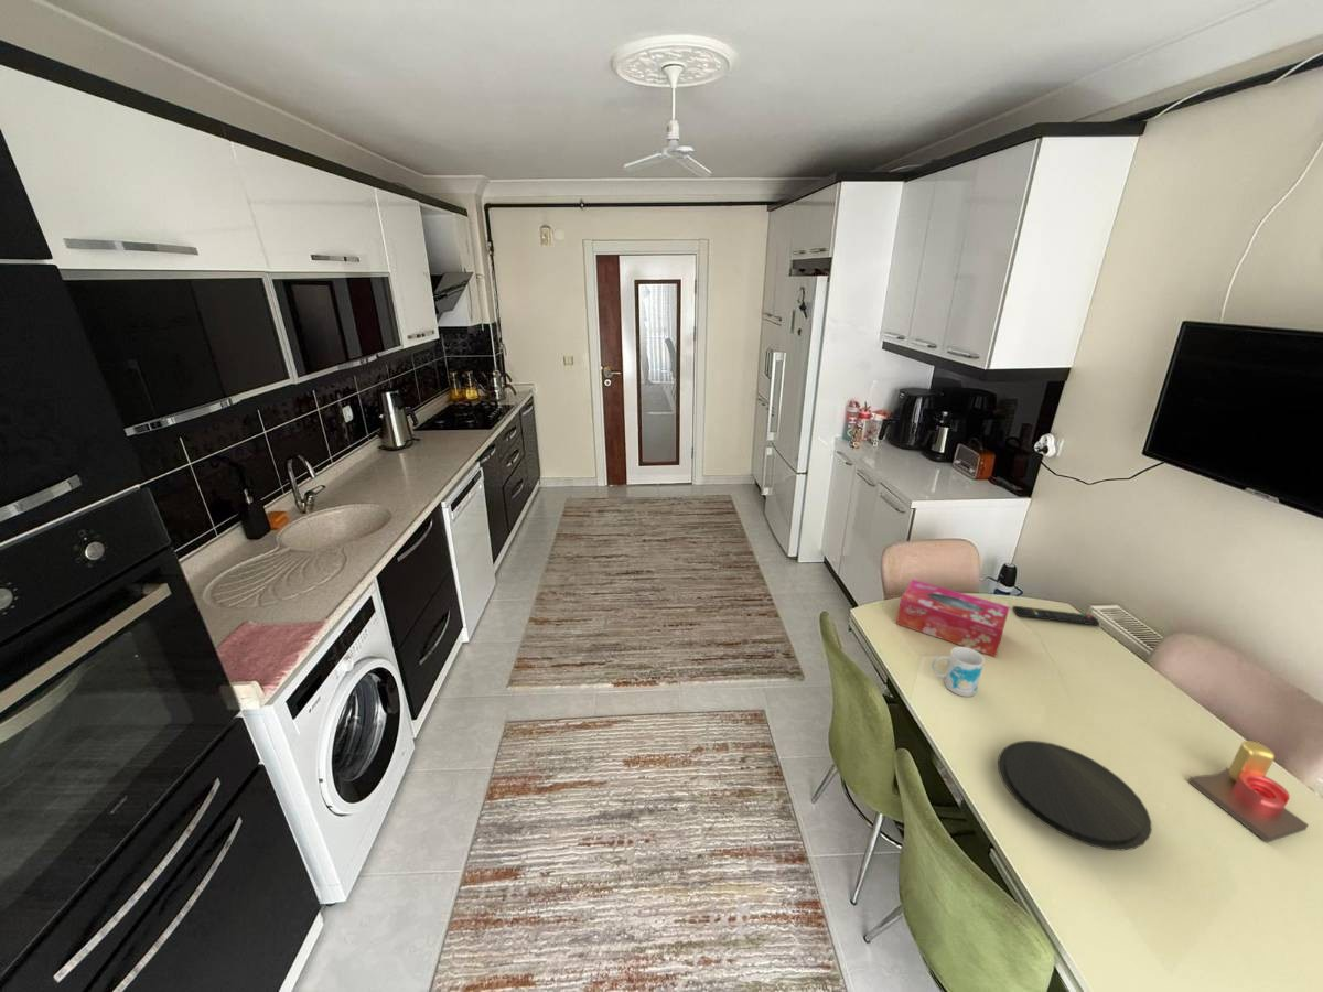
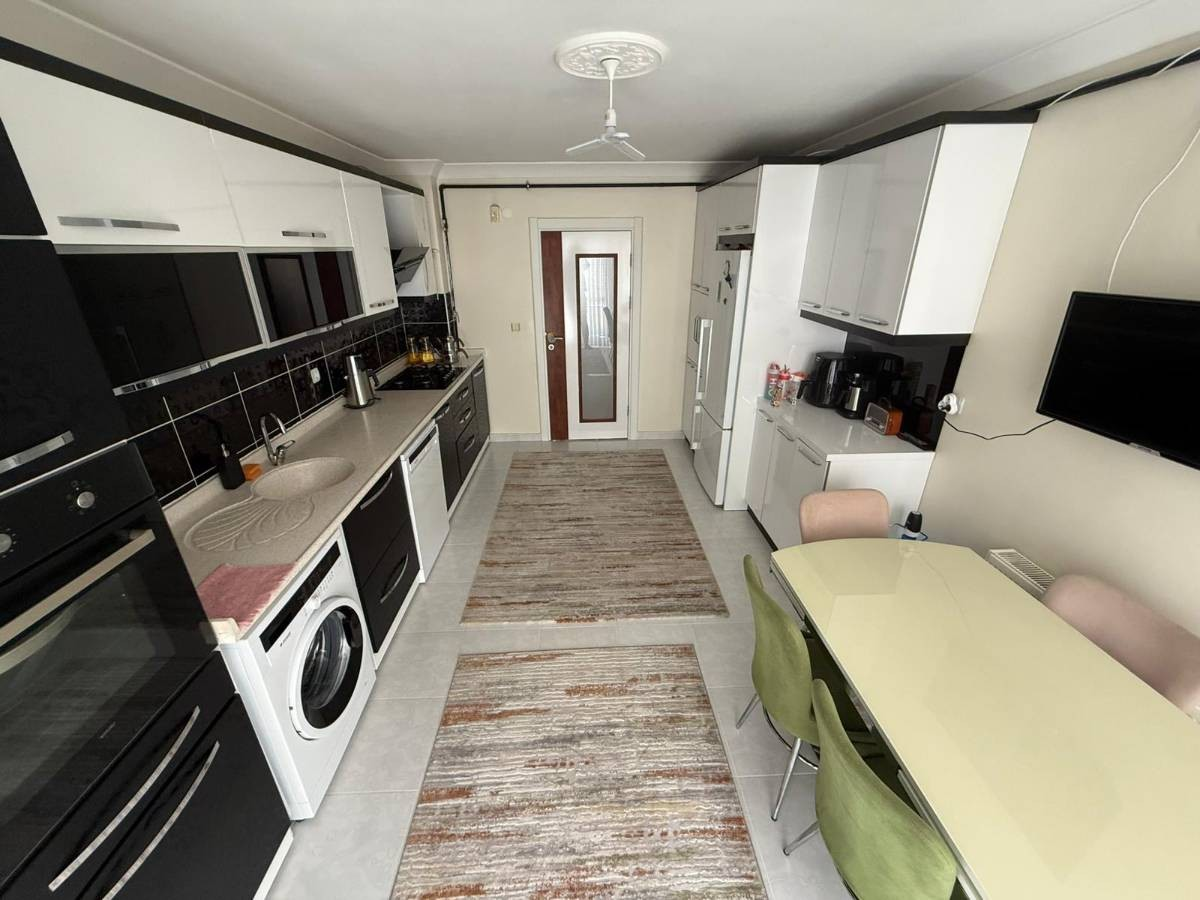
- plate [997,740,1153,852]
- mug [932,646,986,698]
- remote control [1012,605,1100,627]
- candle [1187,740,1310,843]
- tissue box [895,579,1010,658]
